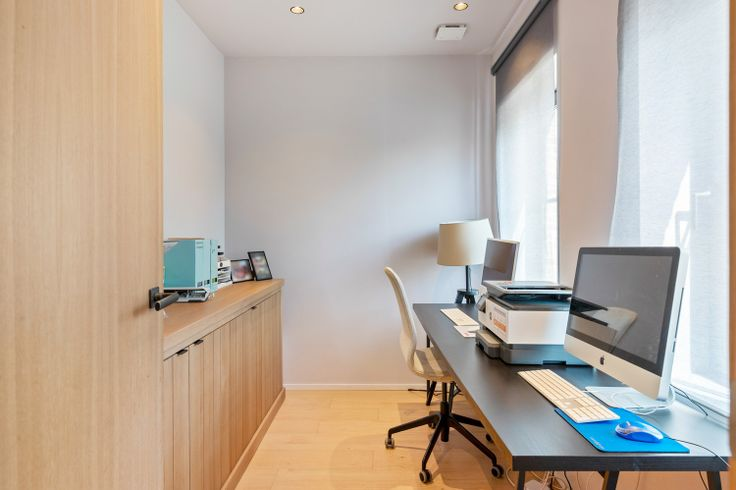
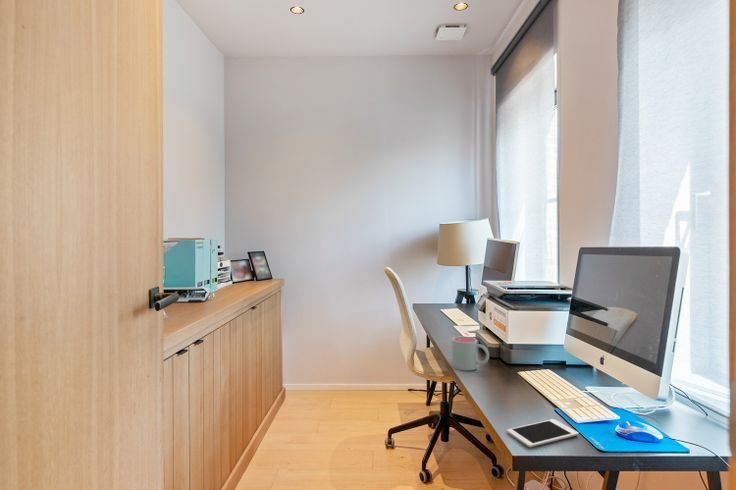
+ cell phone [506,418,580,448]
+ mug [451,336,490,371]
